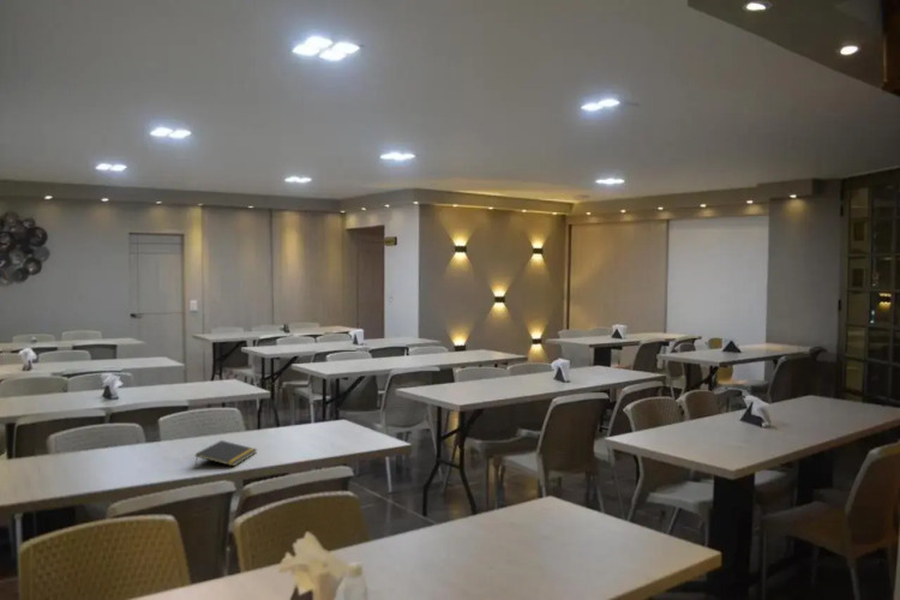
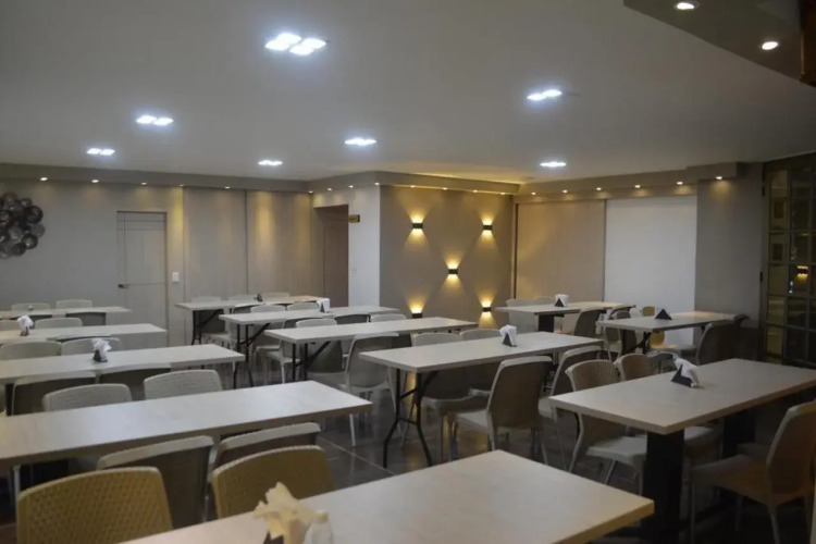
- notepad [194,439,258,467]
